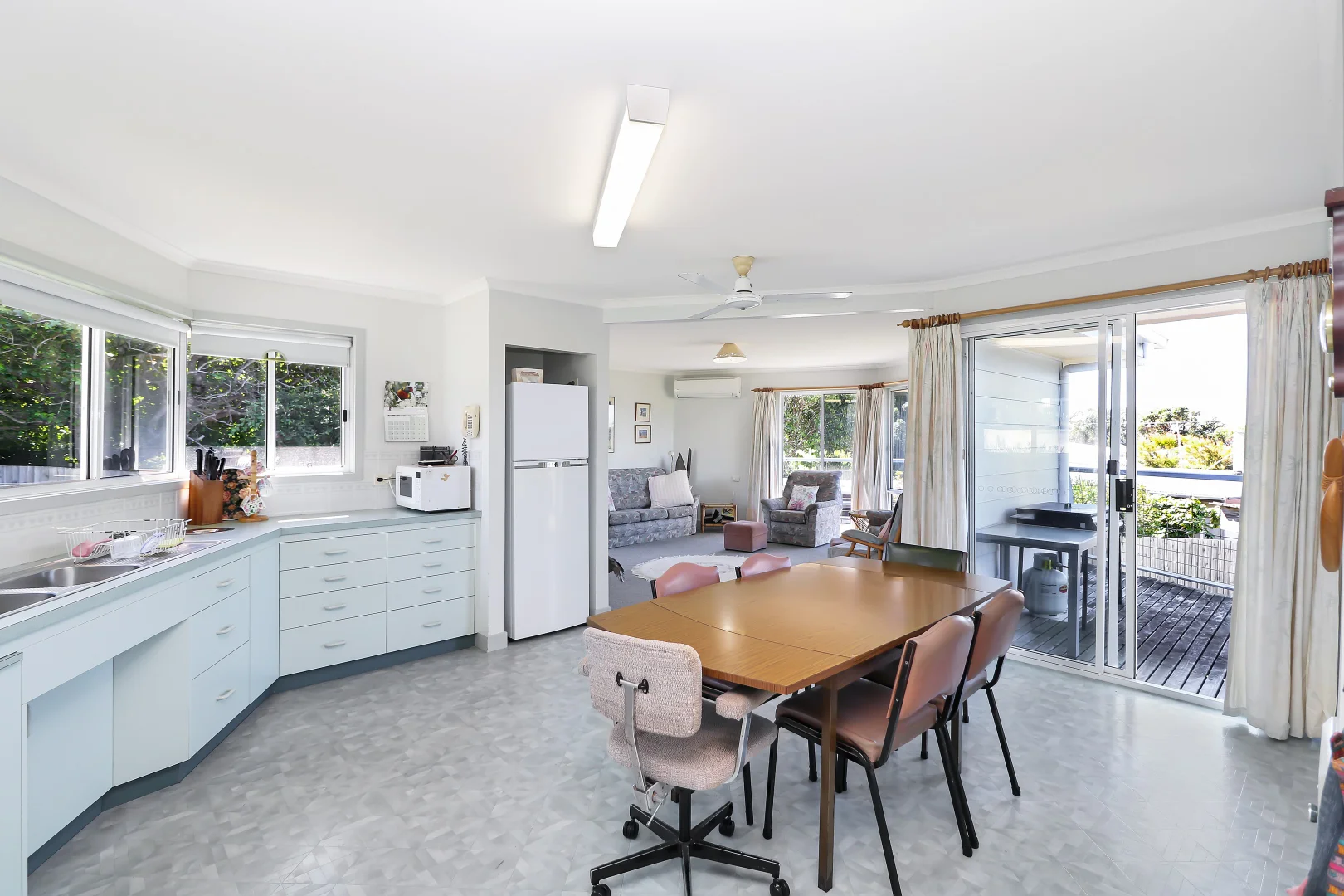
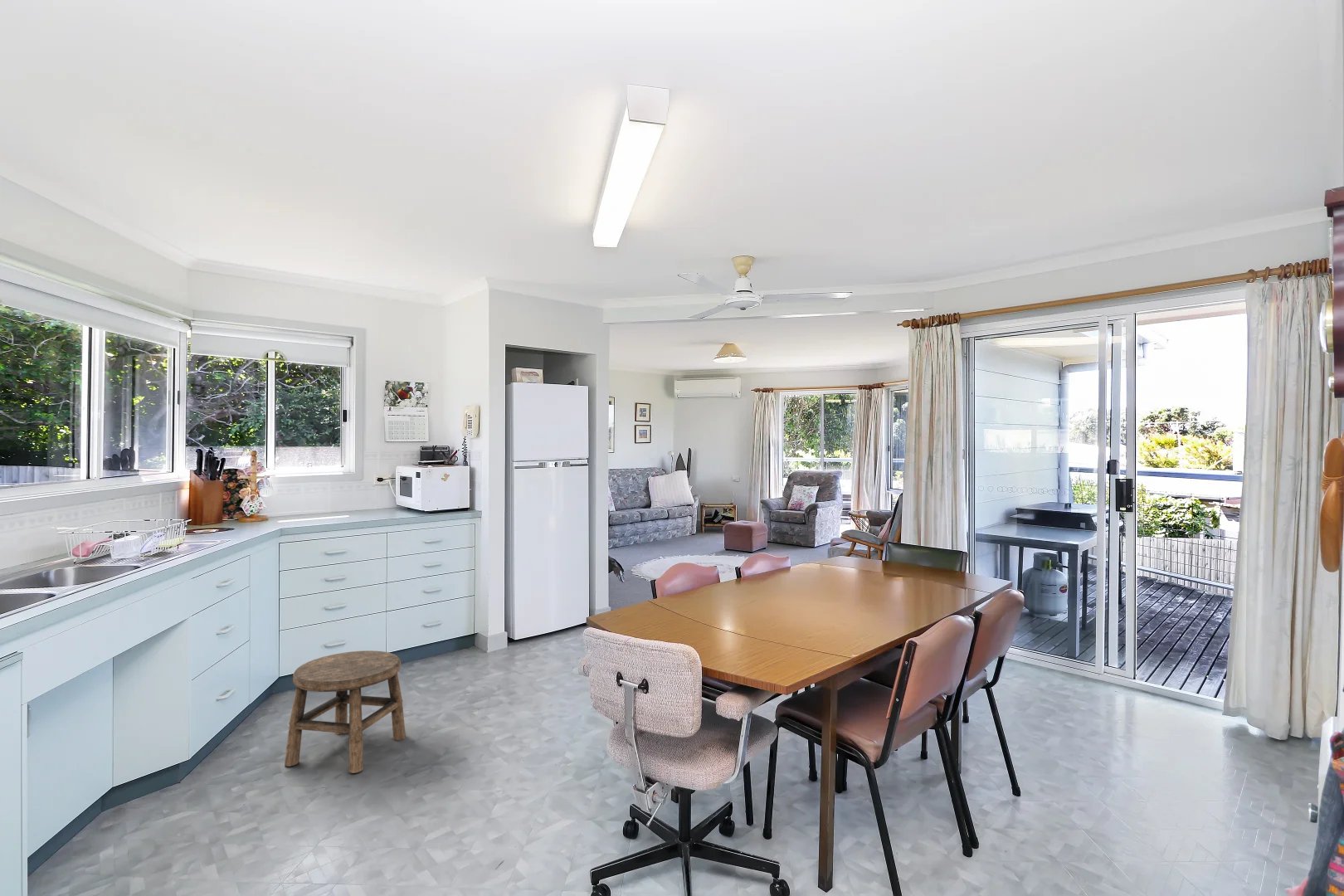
+ stool [284,650,407,774]
